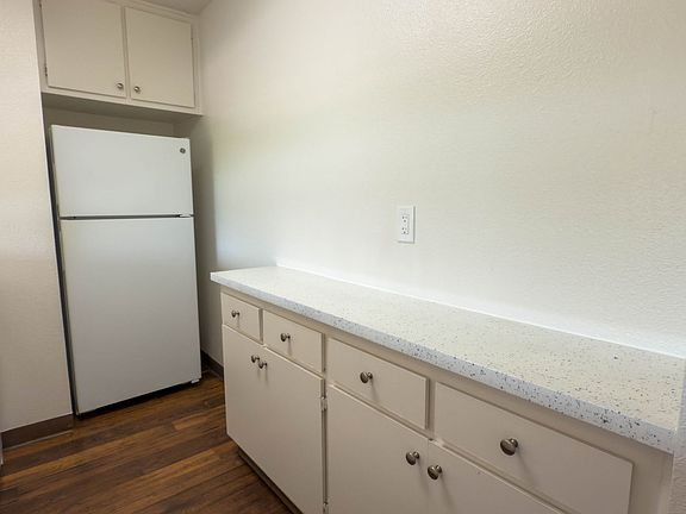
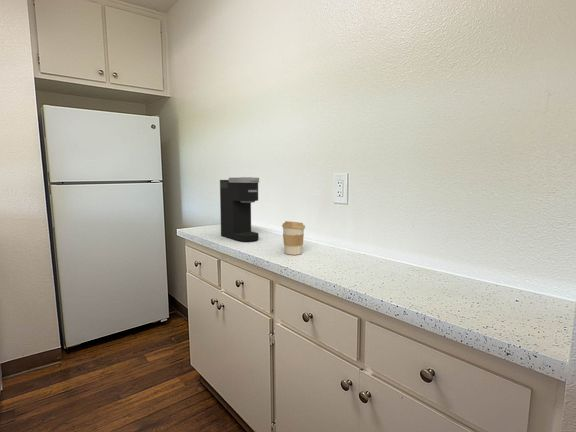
+ coffee maker [219,176,260,242]
+ coffee cup [281,220,306,256]
